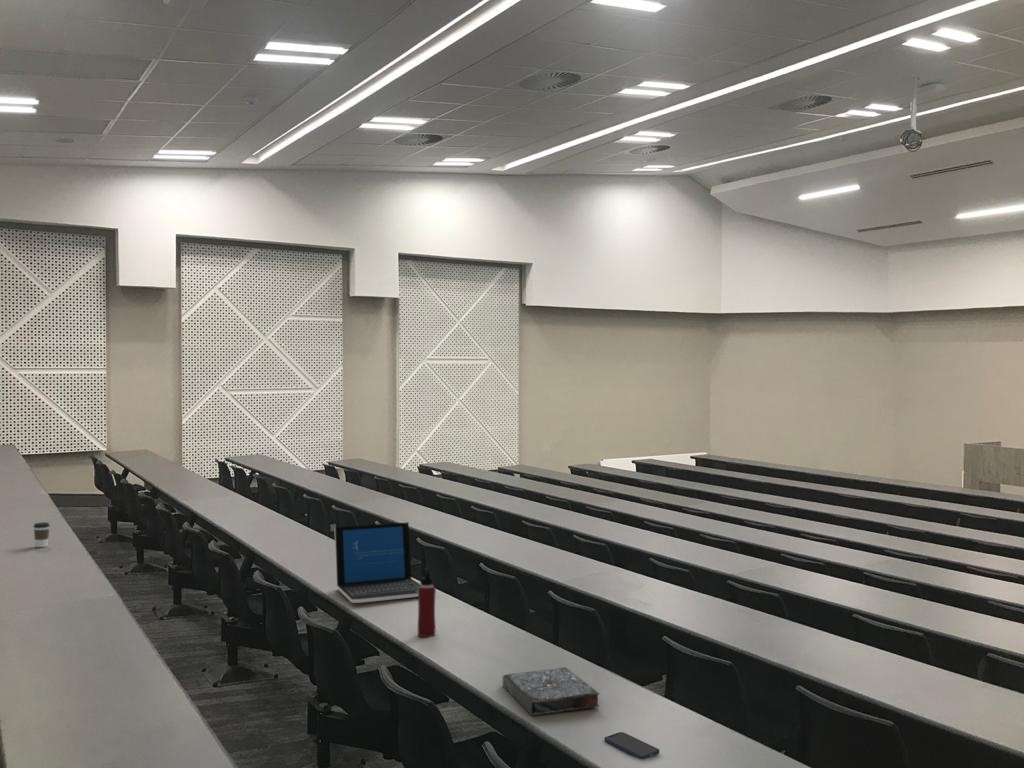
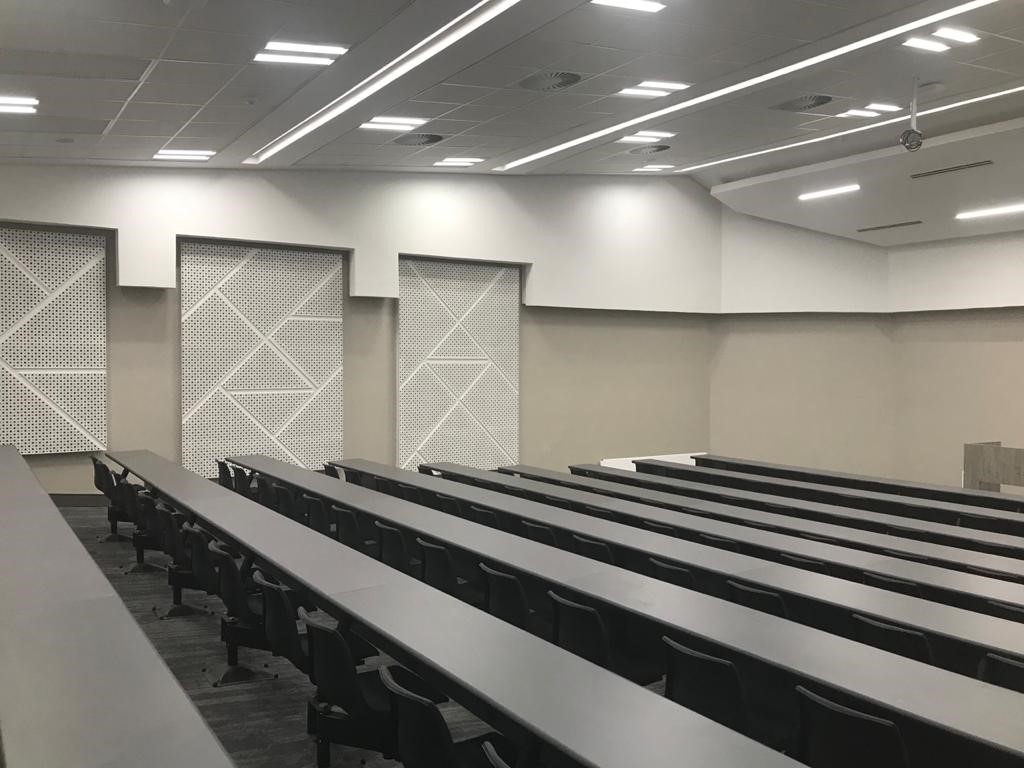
- smartphone [604,731,660,760]
- laptop [333,521,421,604]
- water bottle [417,567,437,638]
- book [502,666,600,717]
- coffee cup [33,521,51,548]
